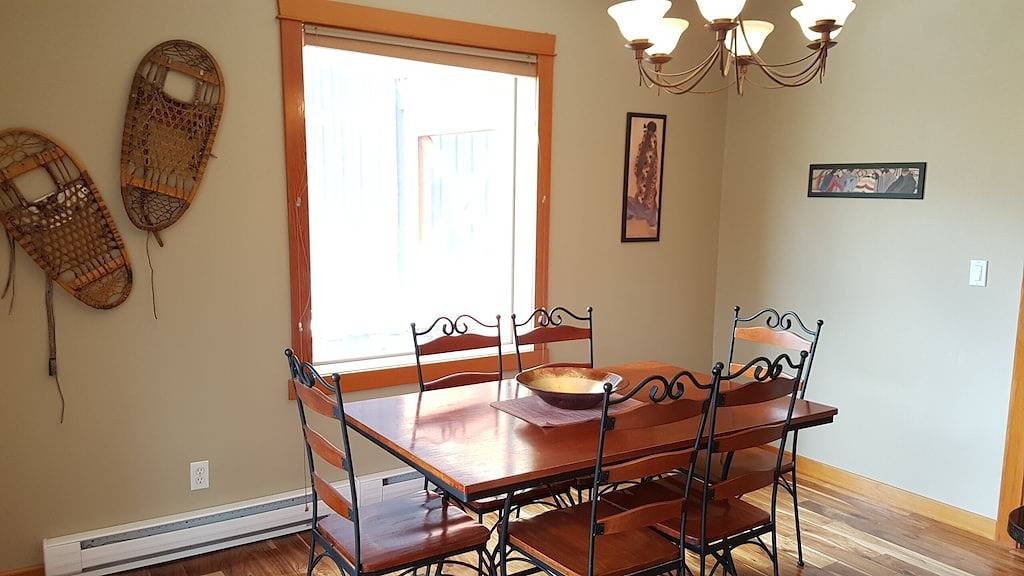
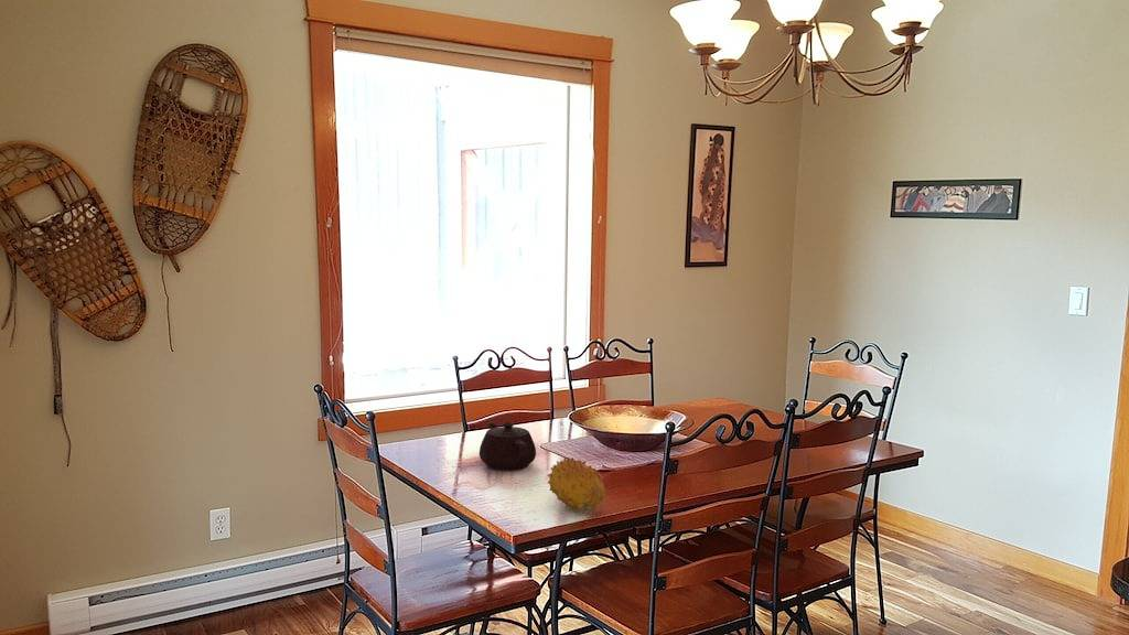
+ fruit [546,456,607,513]
+ teapot [479,421,537,472]
